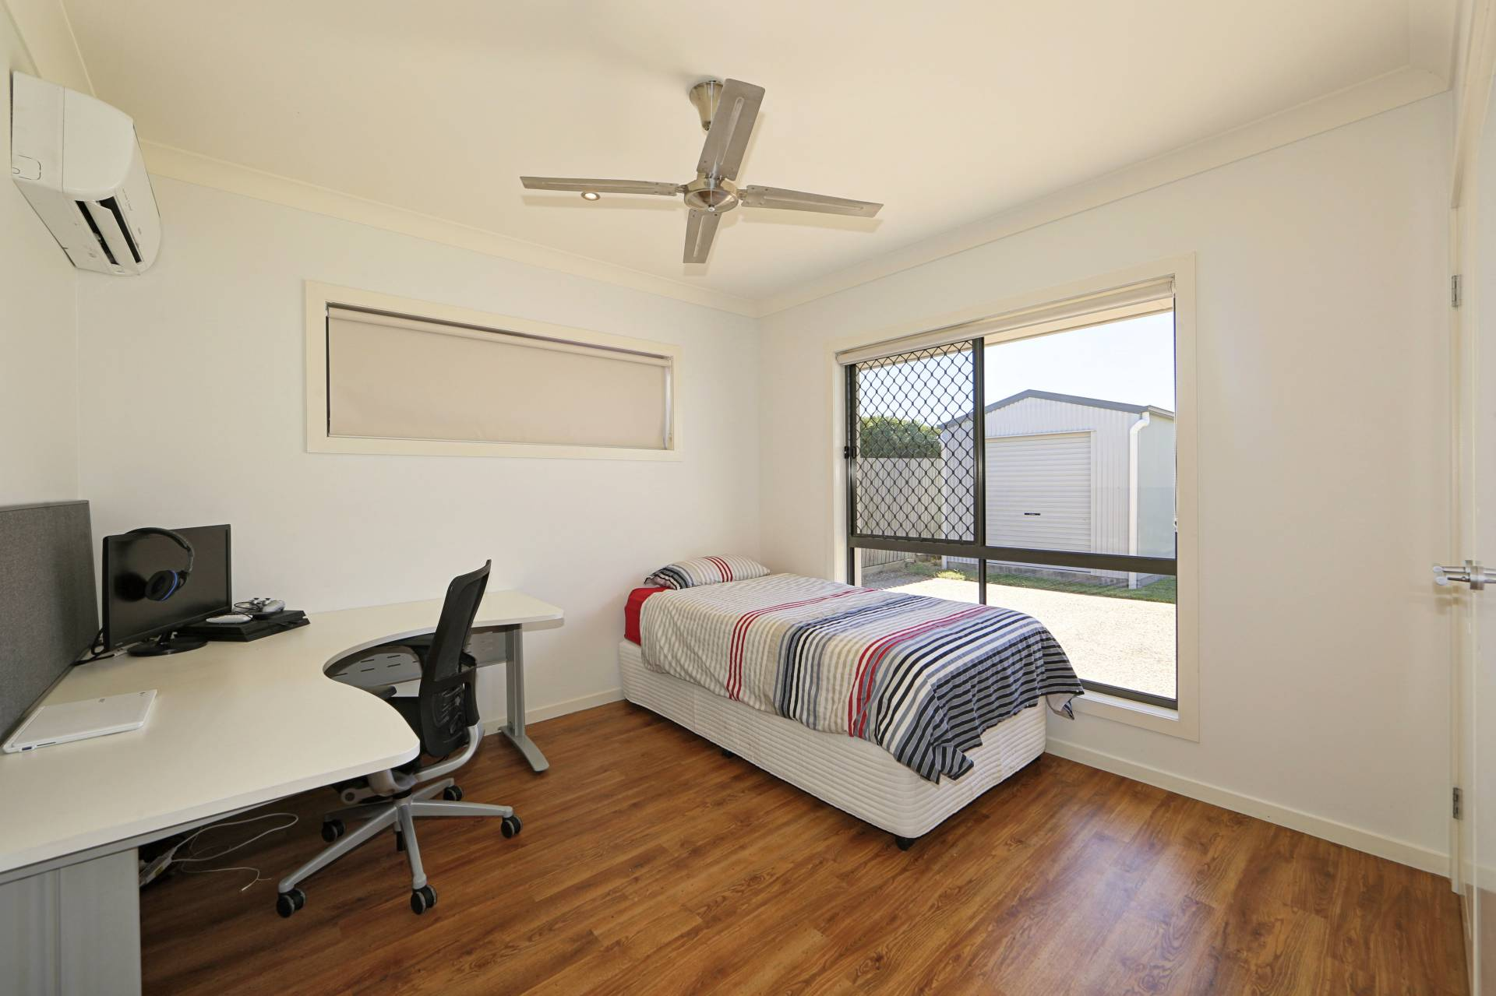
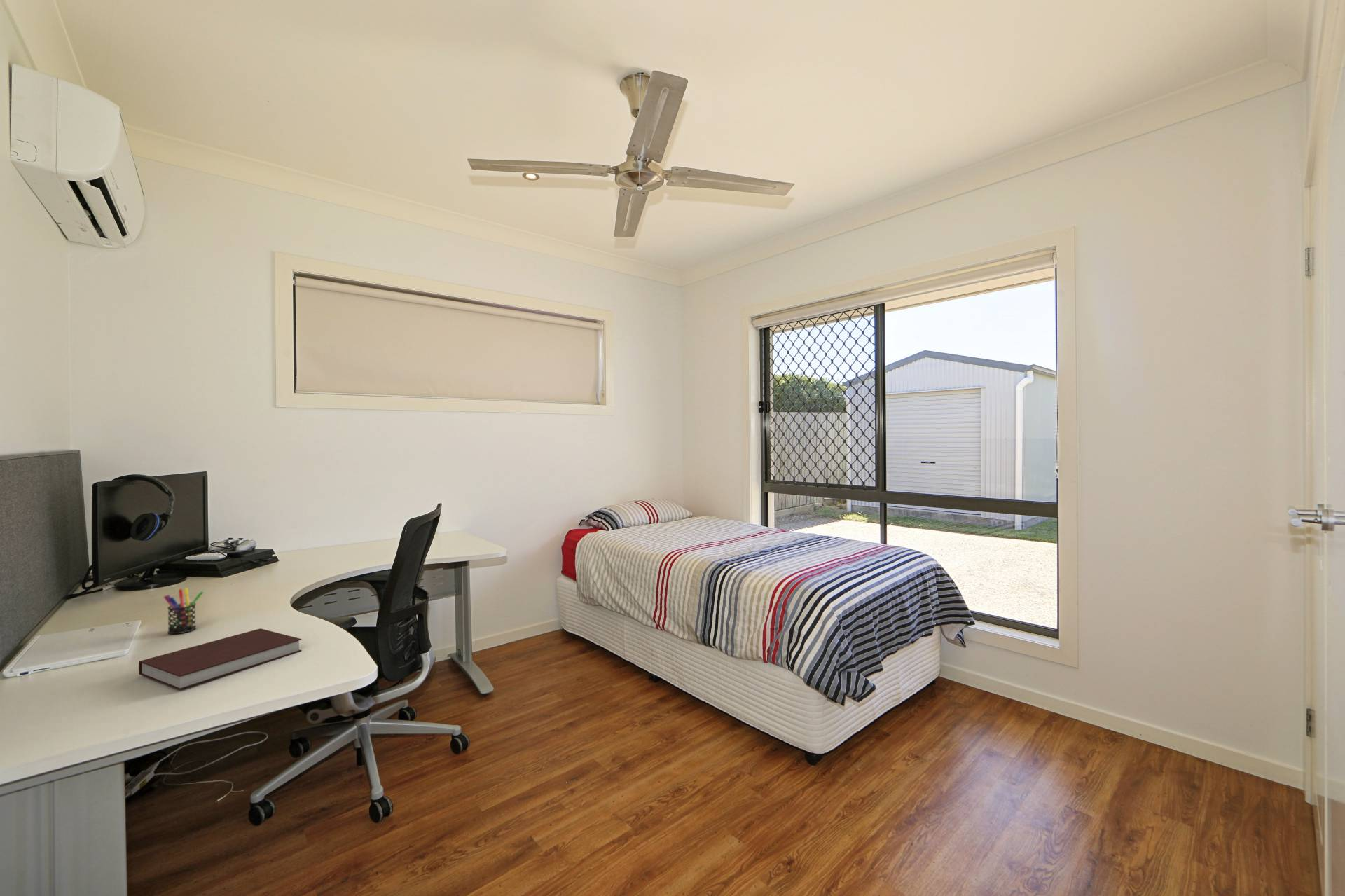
+ pen holder [163,588,204,635]
+ notebook [138,628,303,691]
